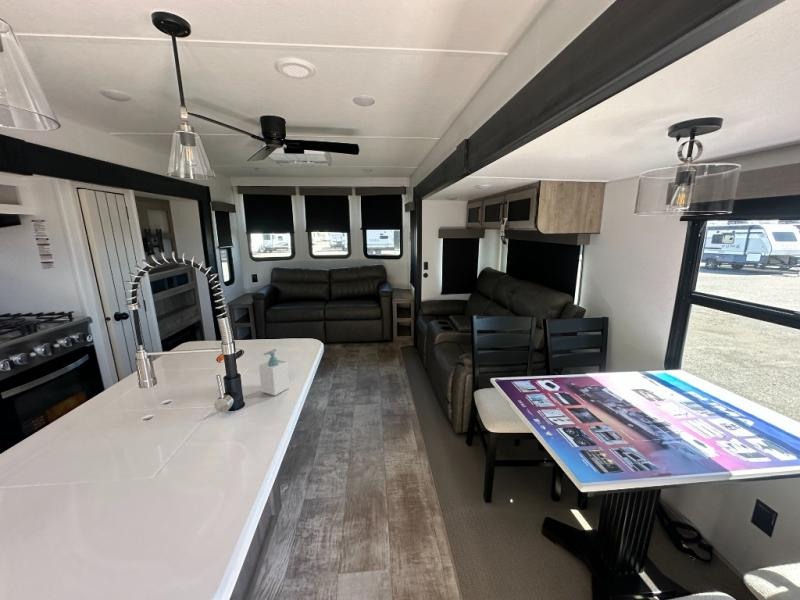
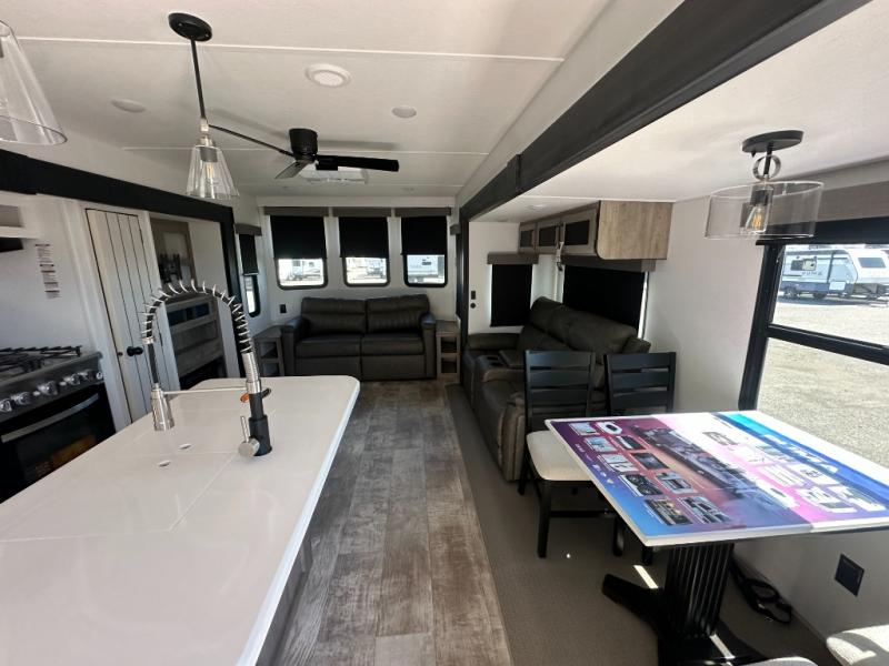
- soap bottle [258,348,290,397]
